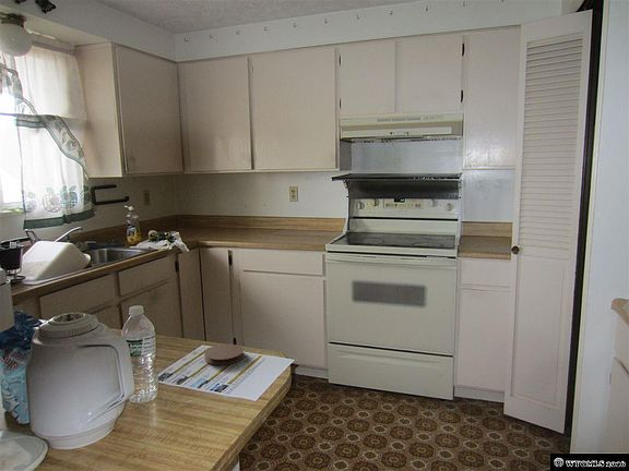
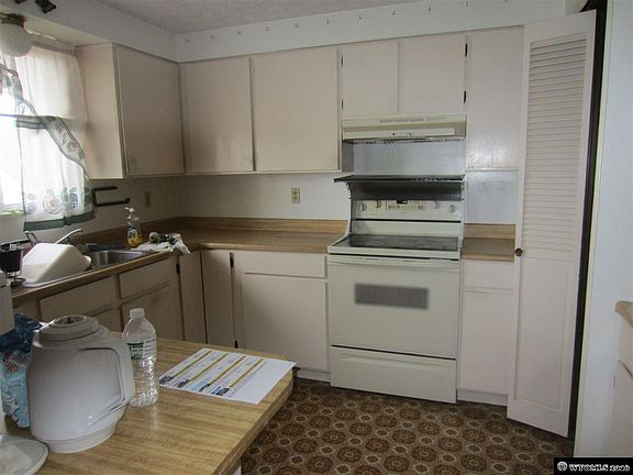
- coaster [203,343,245,365]
